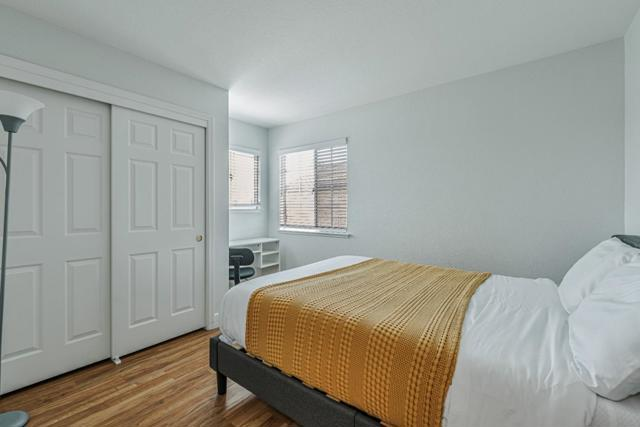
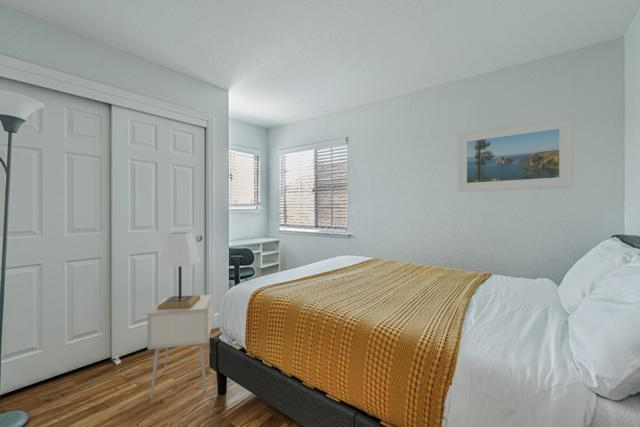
+ nightstand [147,294,214,400]
+ lamp [156,232,201,310]
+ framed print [456,115,574,193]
